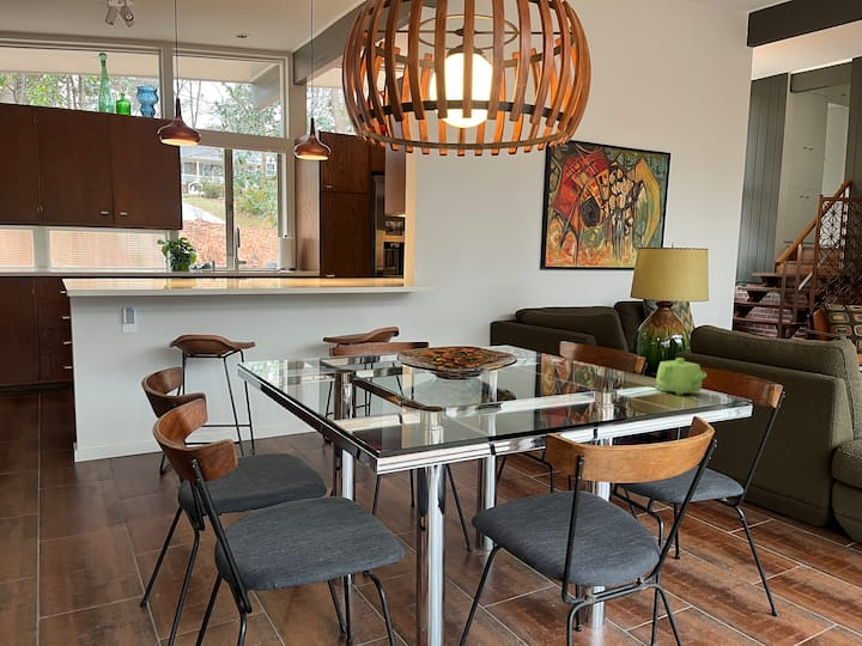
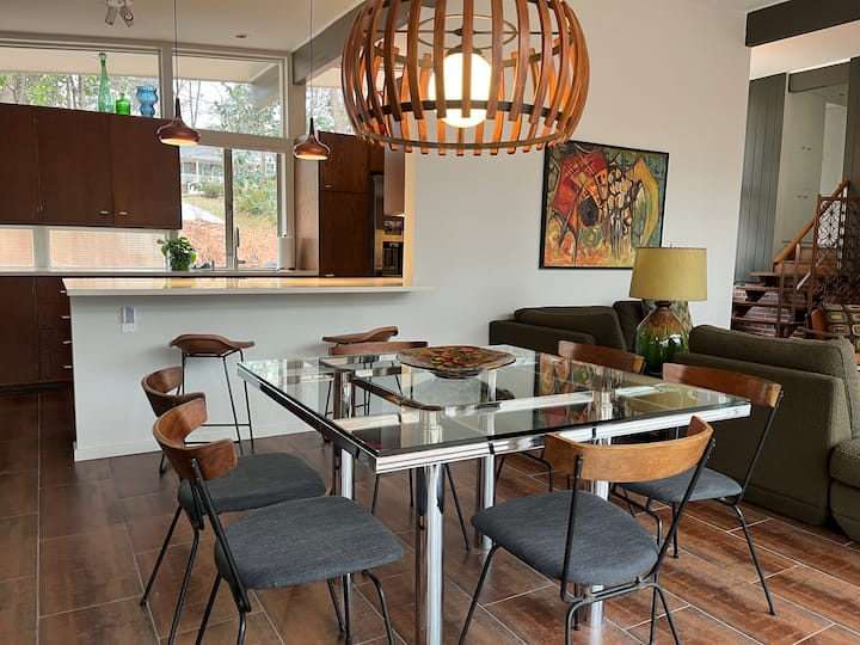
- teapot [655,356,708,396]
